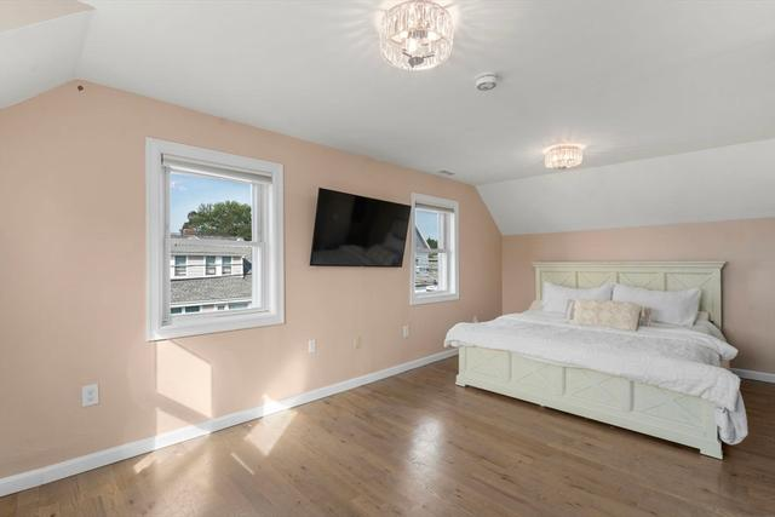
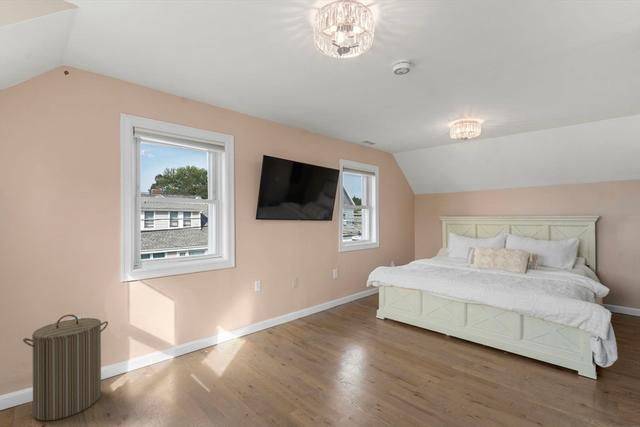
+ laundry hamper [22,314,109,422]
